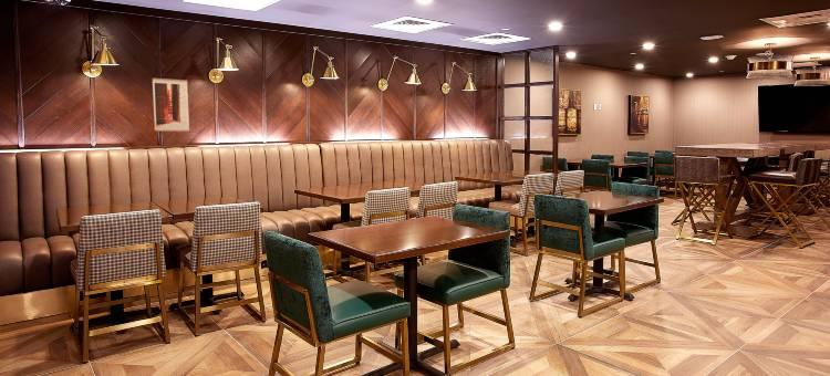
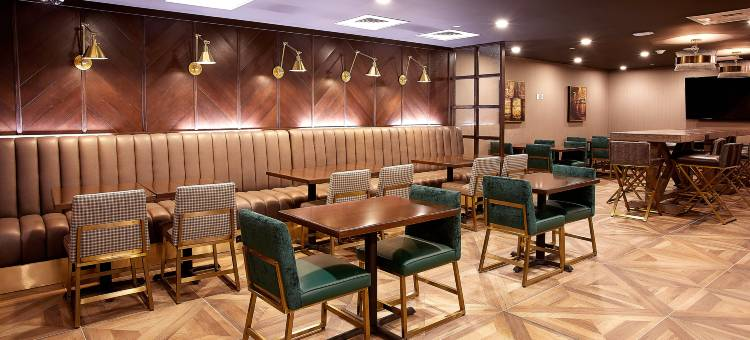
- wall art [152,77,190,133]
